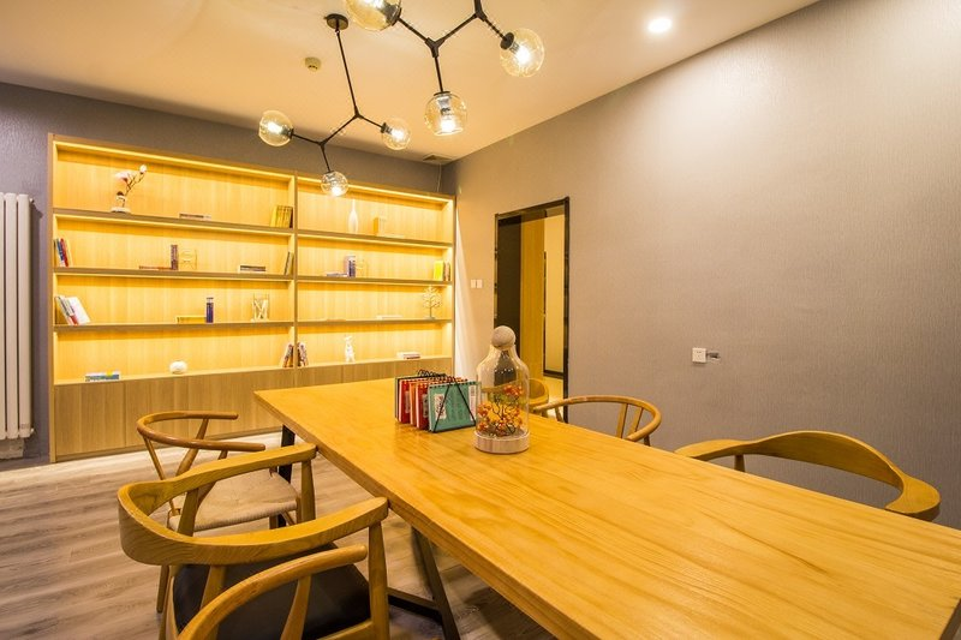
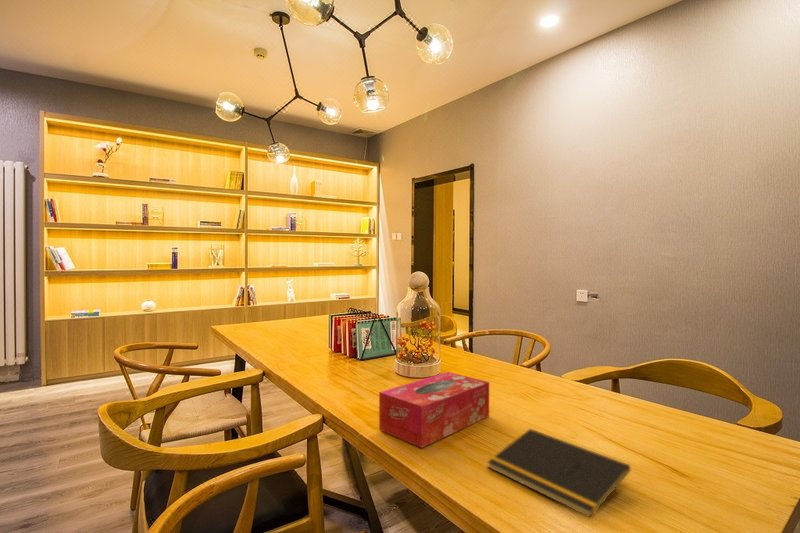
+ tissue box [378,371,490,449]
+ notepad [486,428,631,519]
